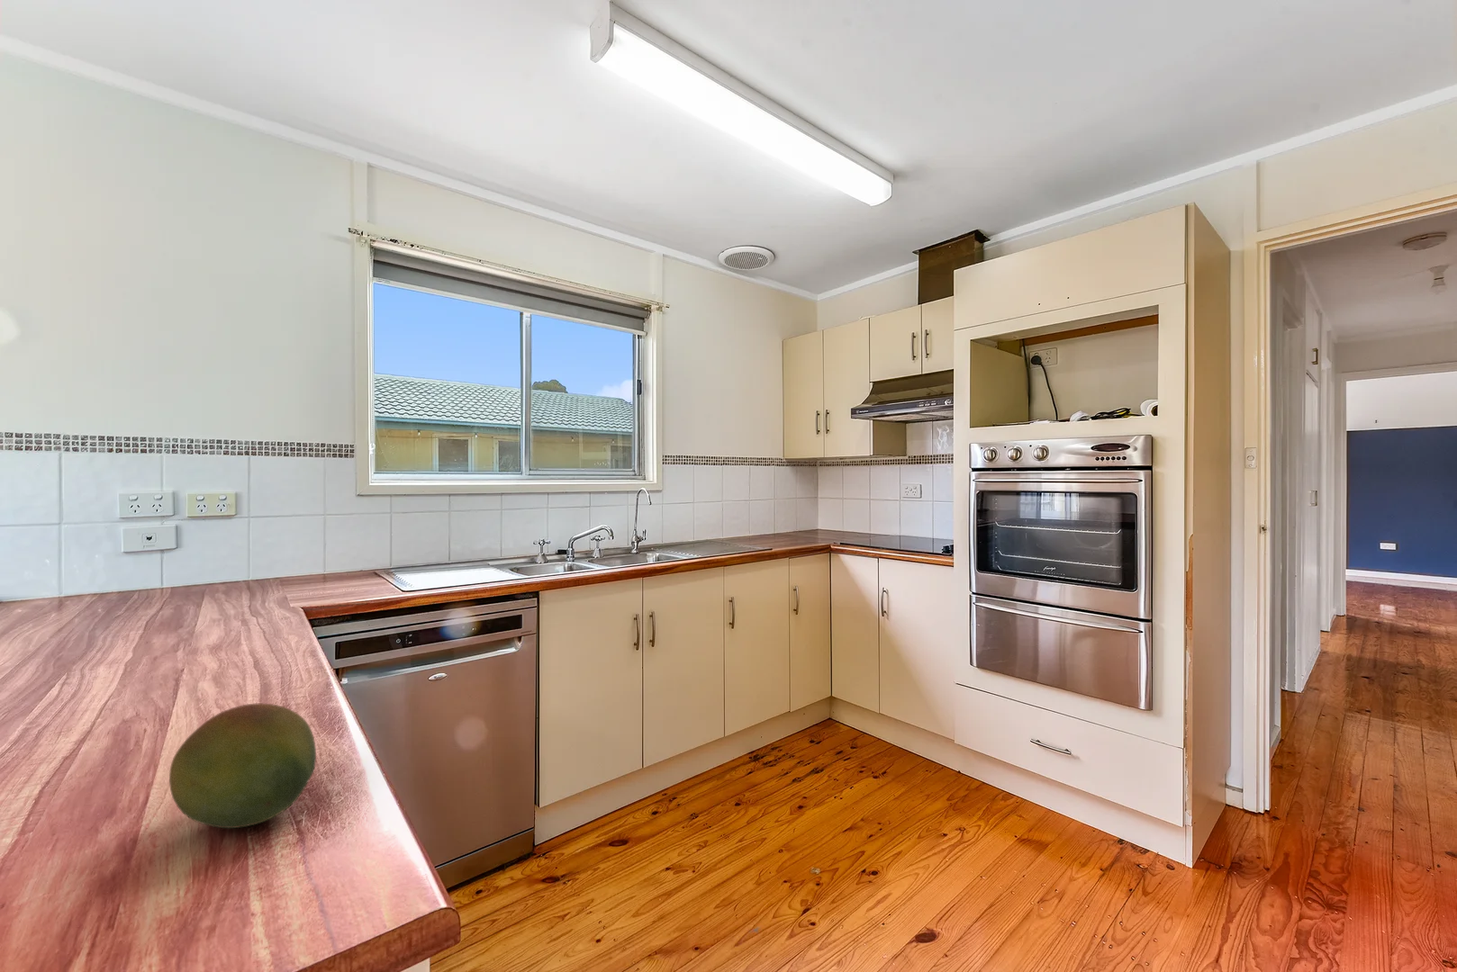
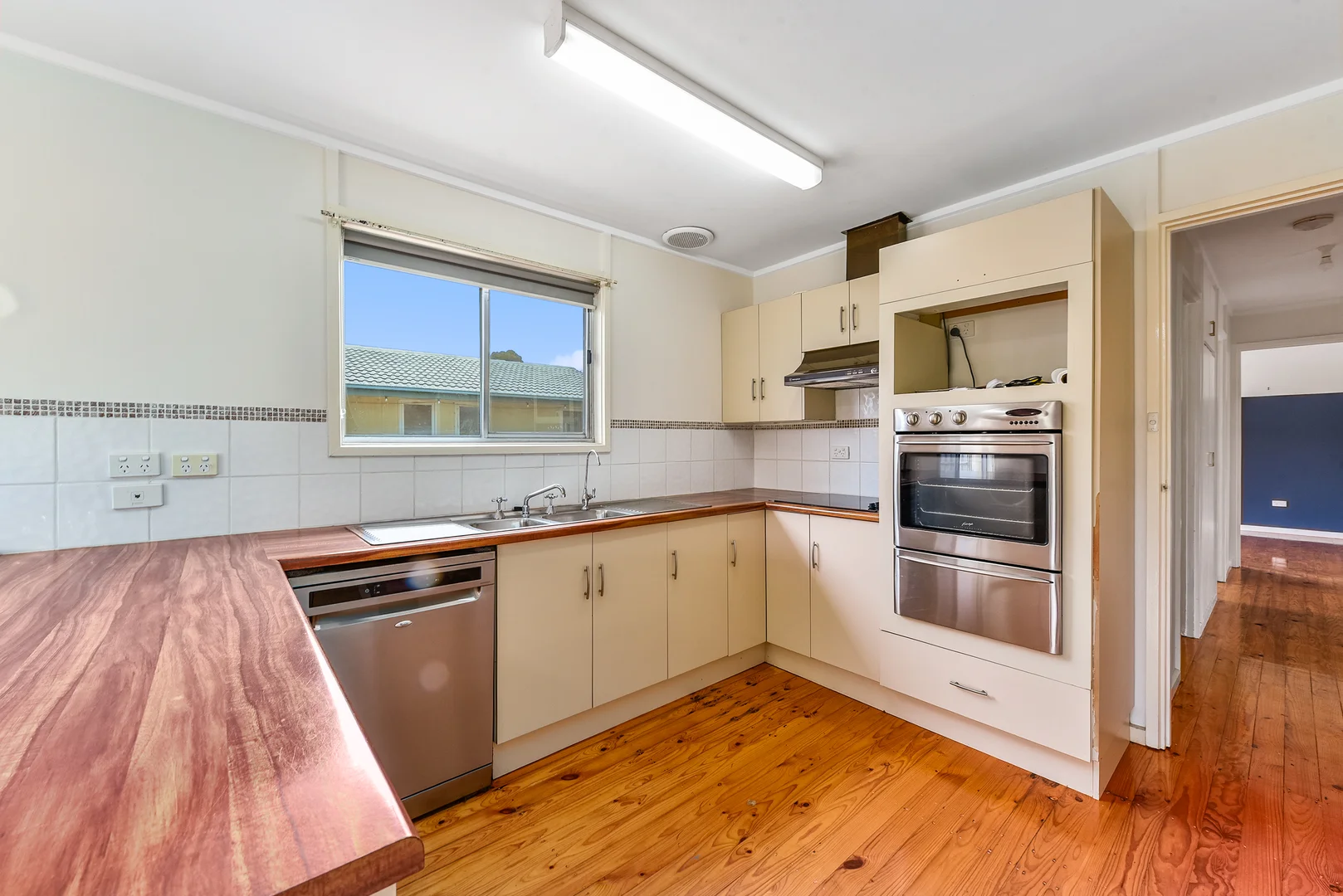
- fruit [168,702,317,829]
